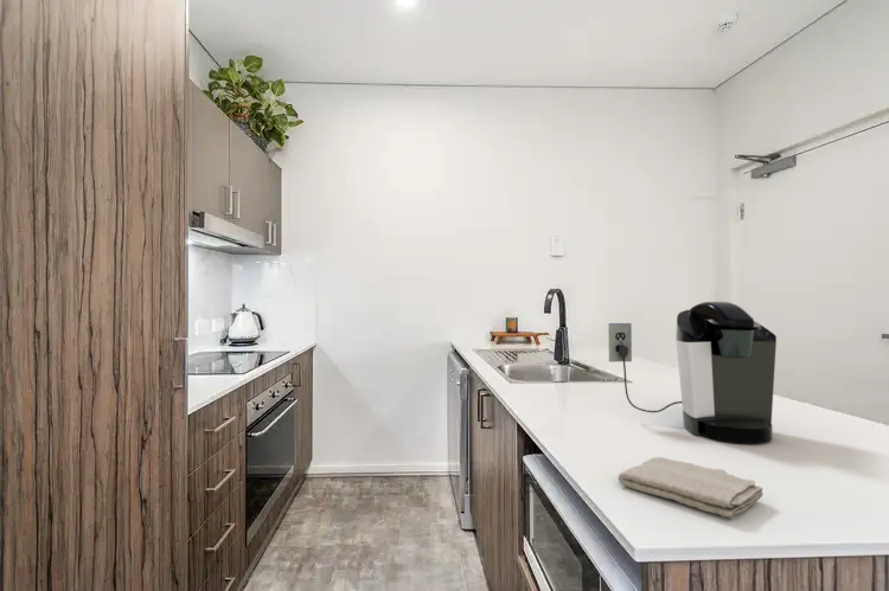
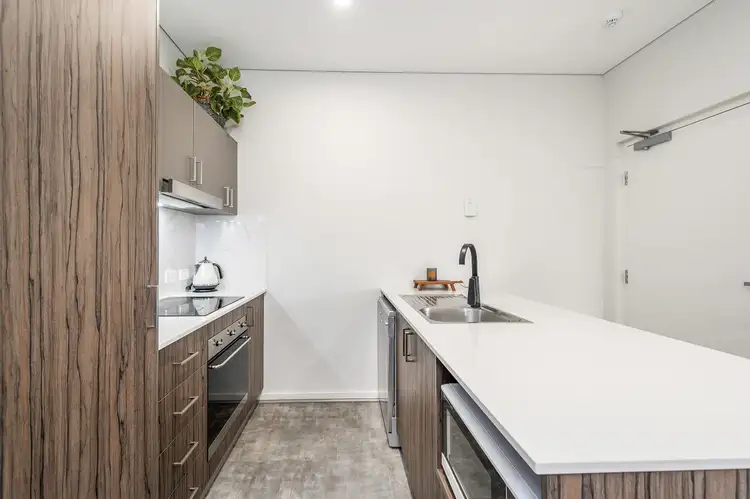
- washcloth [618,456,765,520]
- coffee maker [607,301,778,444]
